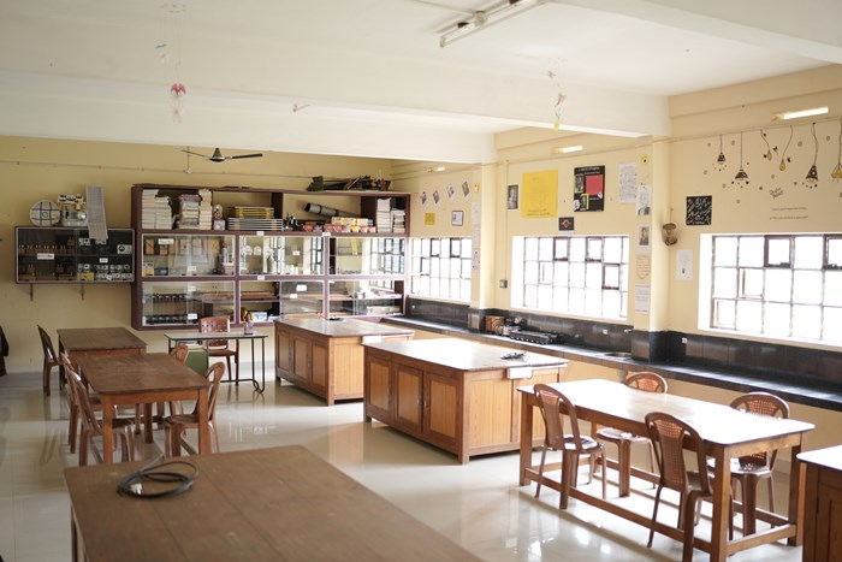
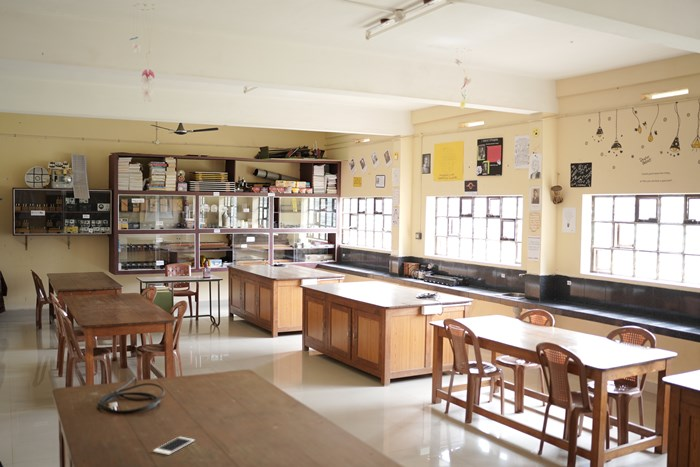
+ cell phone [152,436,196,456]
